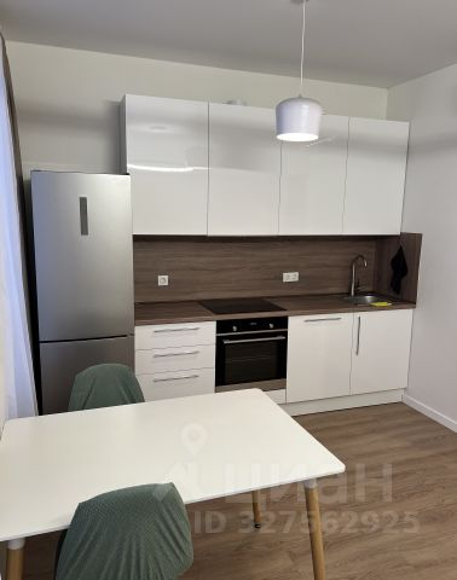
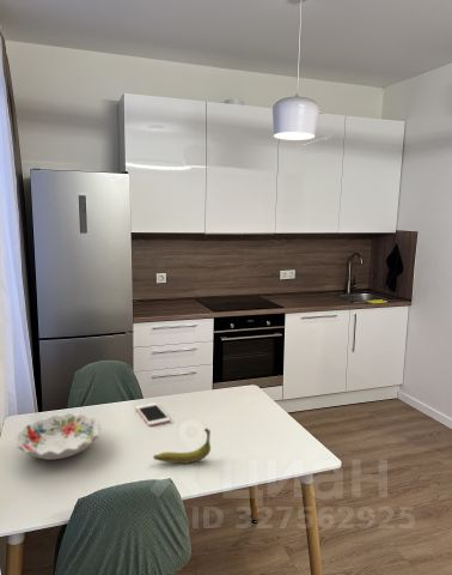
+ cell phone [135,401,171,426]
+ decorative bowl [14,412,103,461]
+ banana [153,426,212,465]
